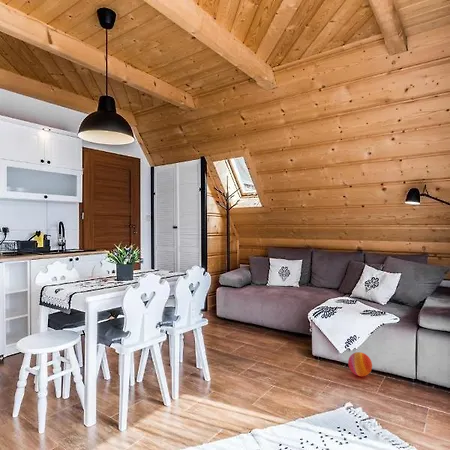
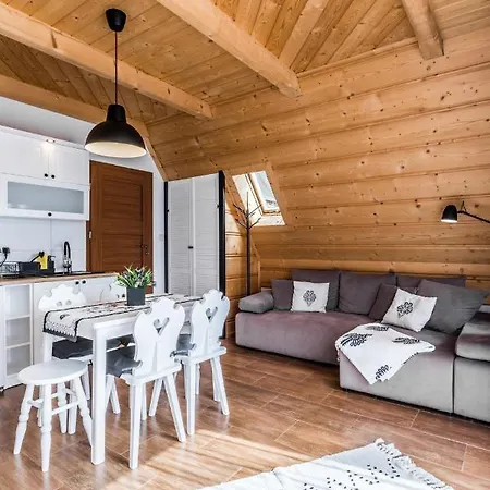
- ball [347,351,373,377]
